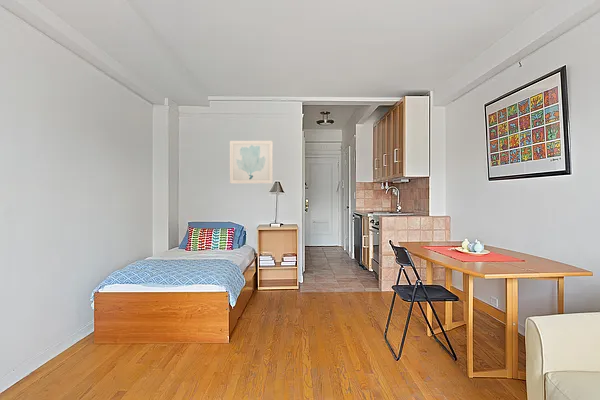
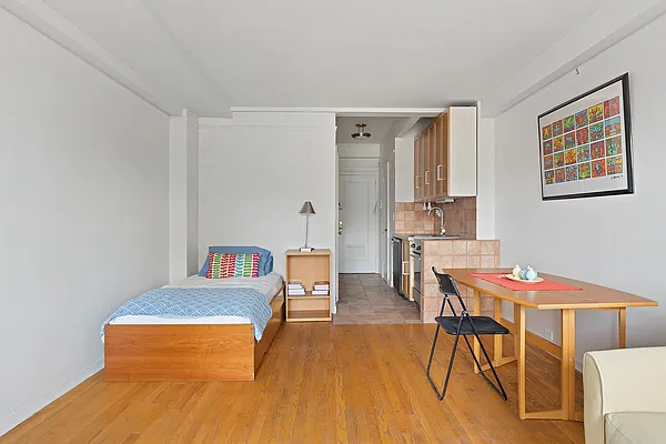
- wall art [229,140,273,184]
